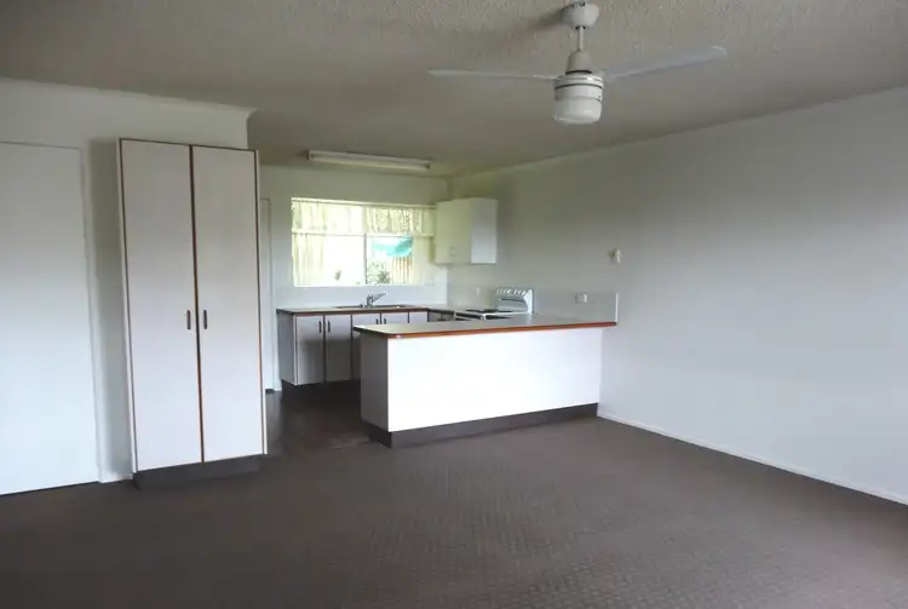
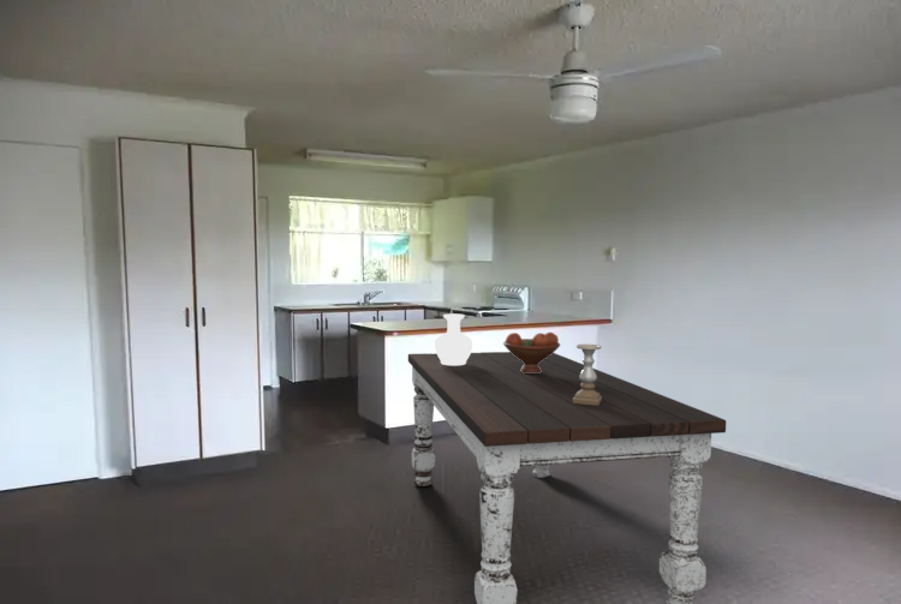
+ dining table [407,351,727,604]
+ fruit bowl [502,331,561,373]
+ candle holder [573,343,602,406]
+ vase [434,313,475,365]
